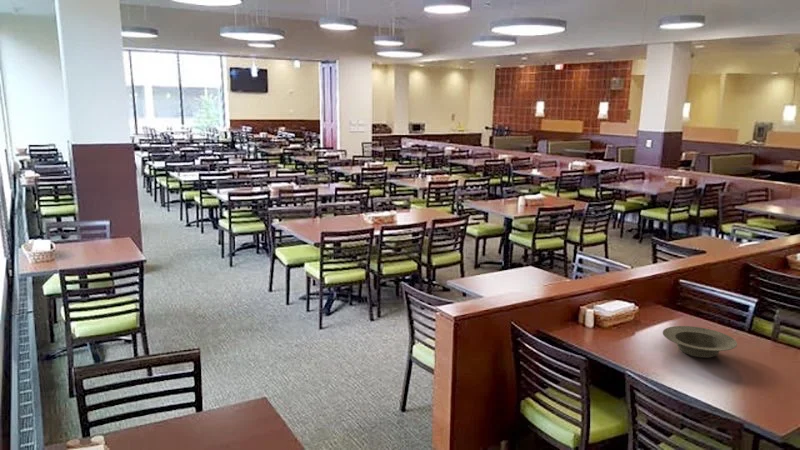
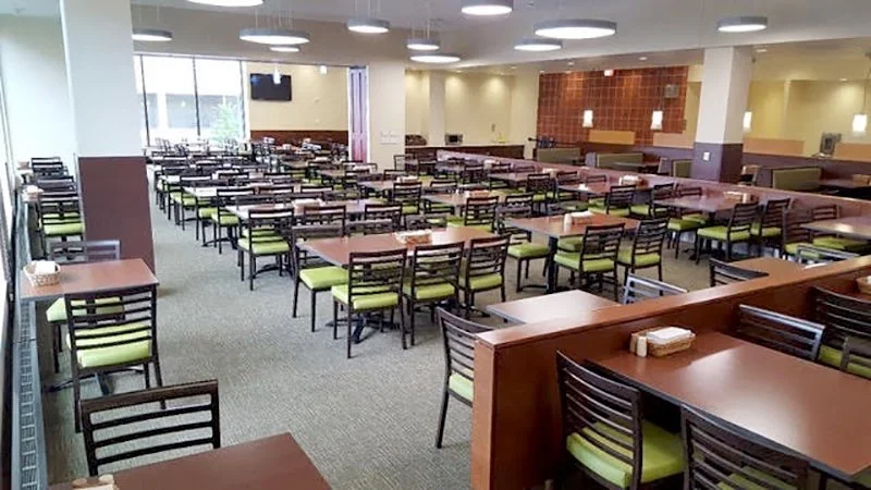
- bowl [662,325,738,359]
